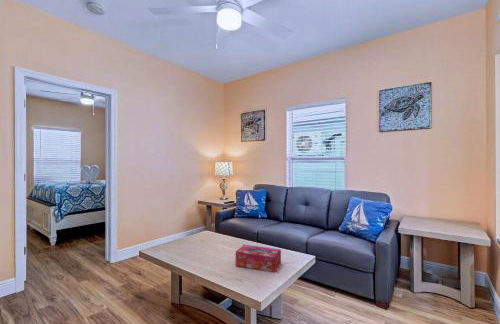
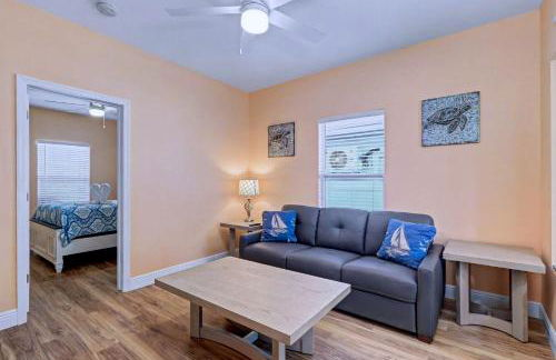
- tissue box [235,244,282,273]
